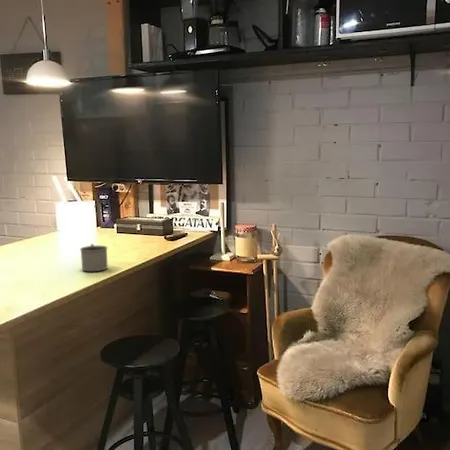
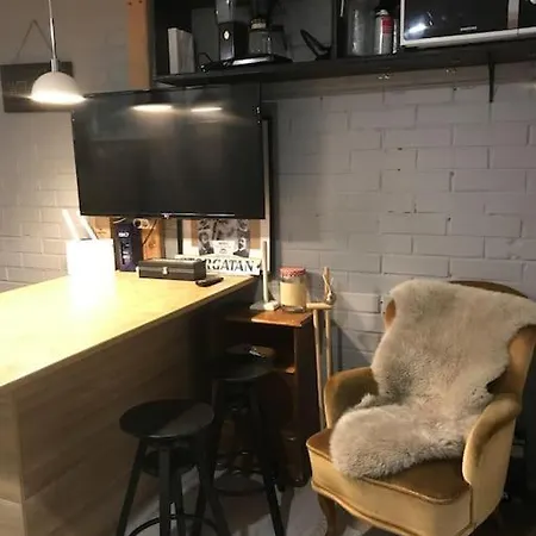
- mug [79,243,109,272]
